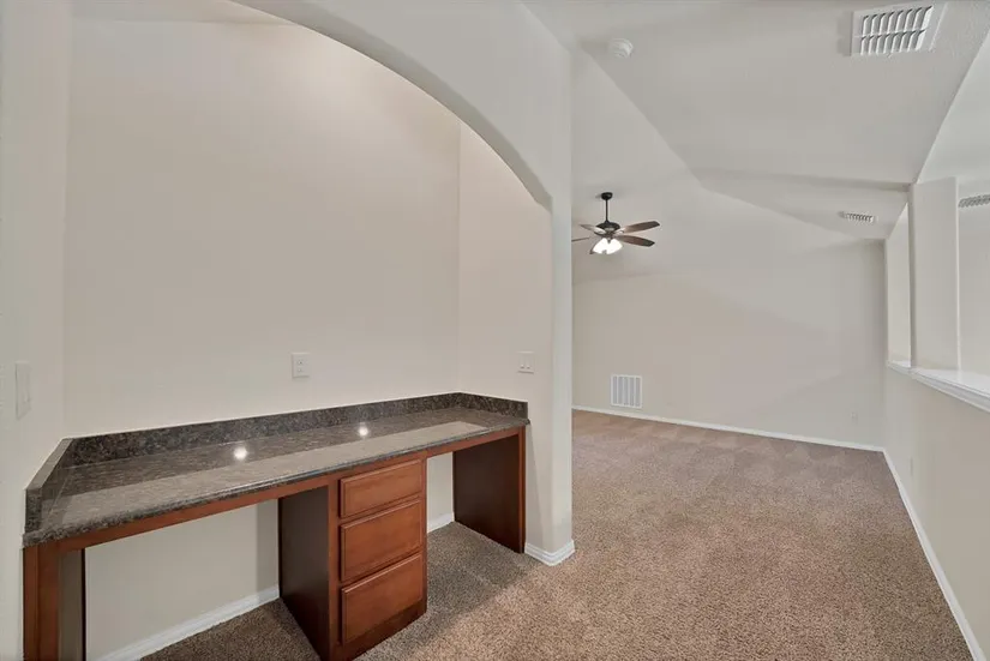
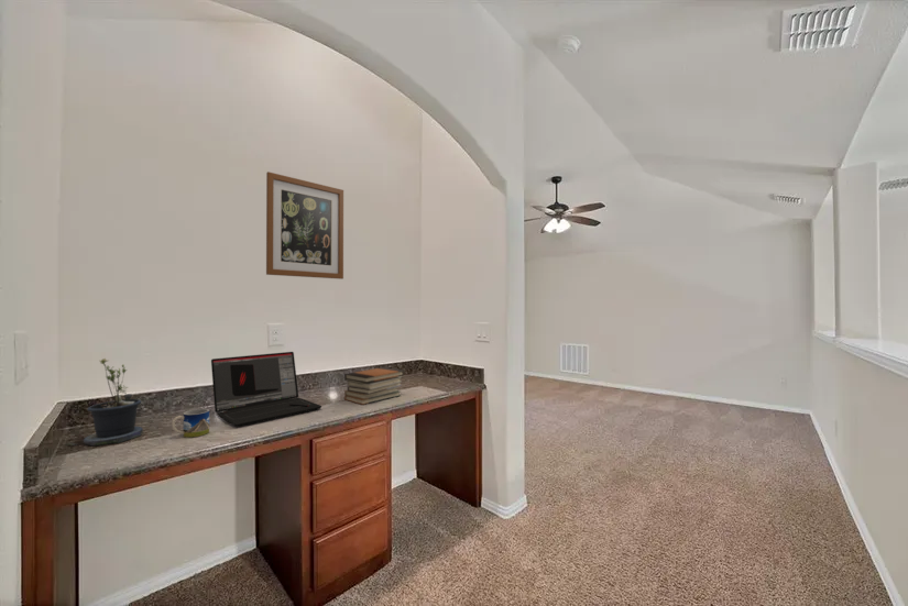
+ laptop [210,351,322,428]
+ book stack [343,366,405,406]
+ mug [171,408,210,439]
+ potted plant [65,357,144,447]
+ wall art [265,170,344,280]
